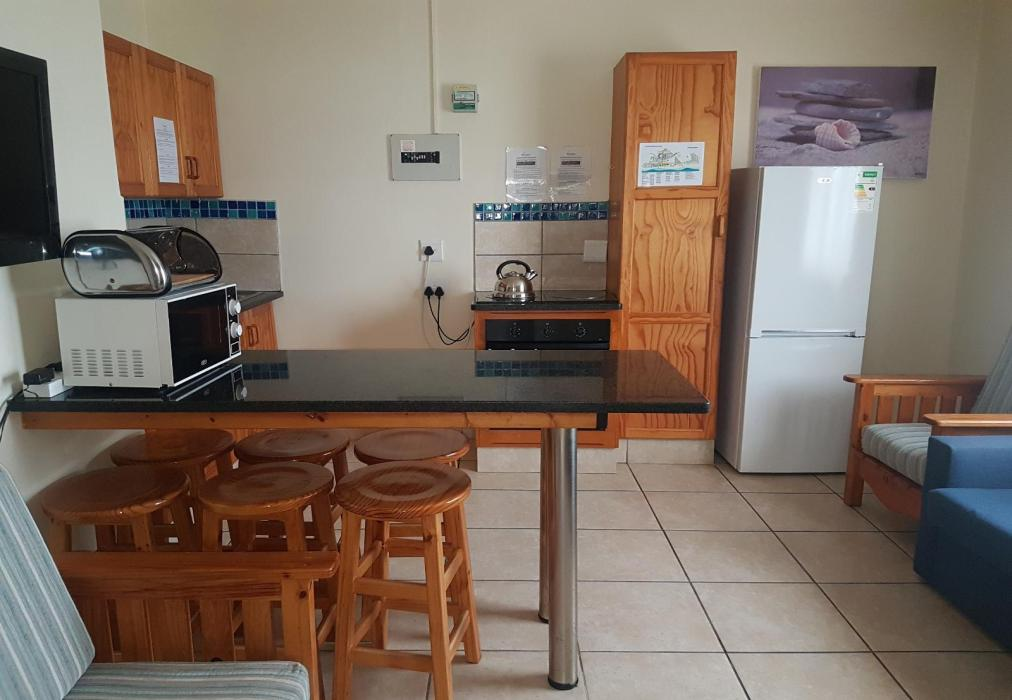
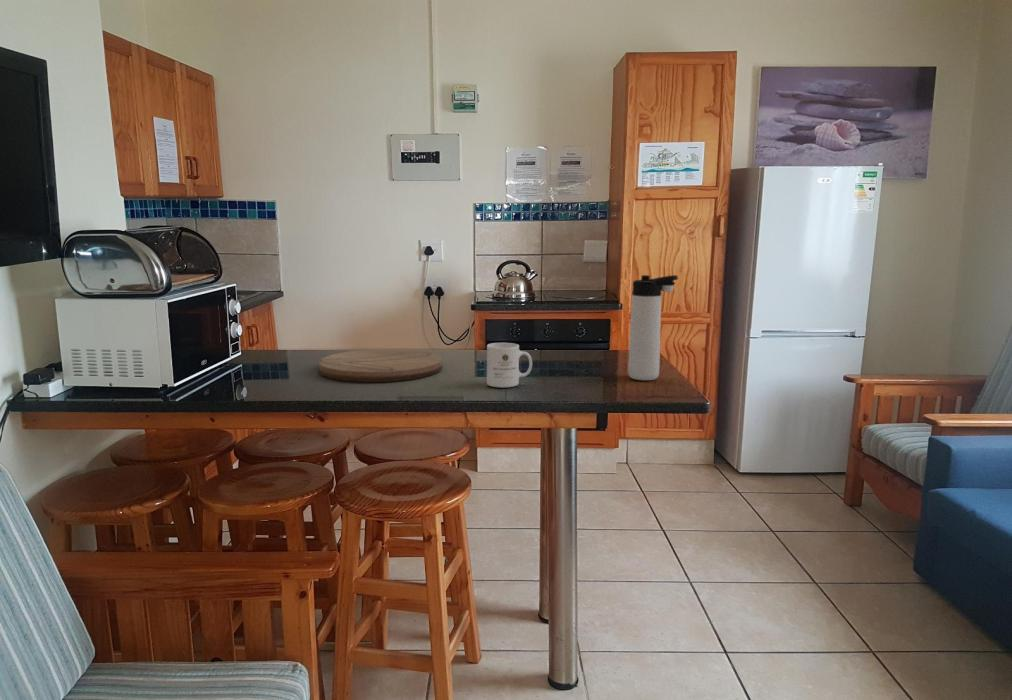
+ mug [486,342,533,388]
+ thermos bottle [627,274,679,381]
+ cutting board [318,348,443,383]
